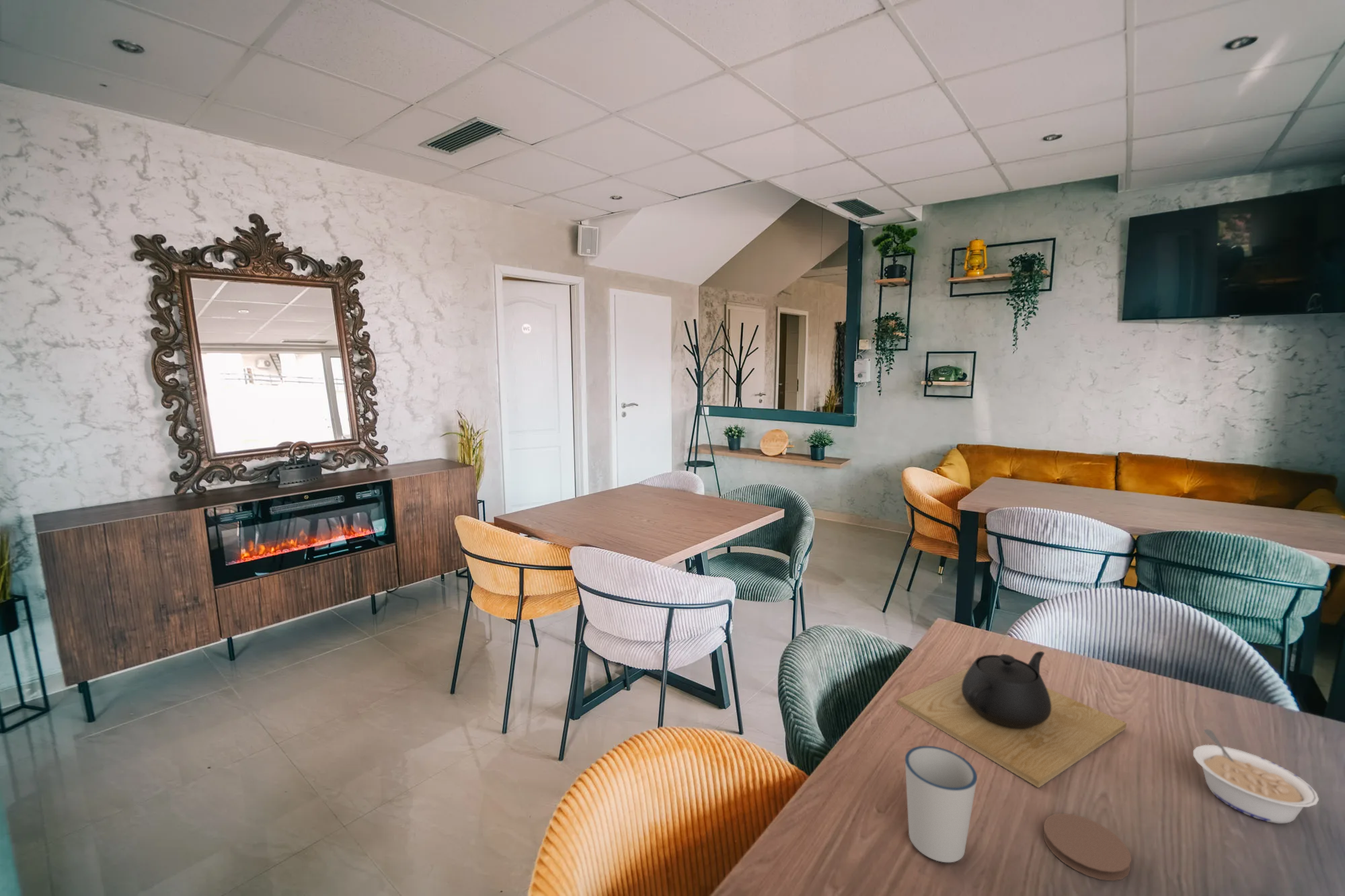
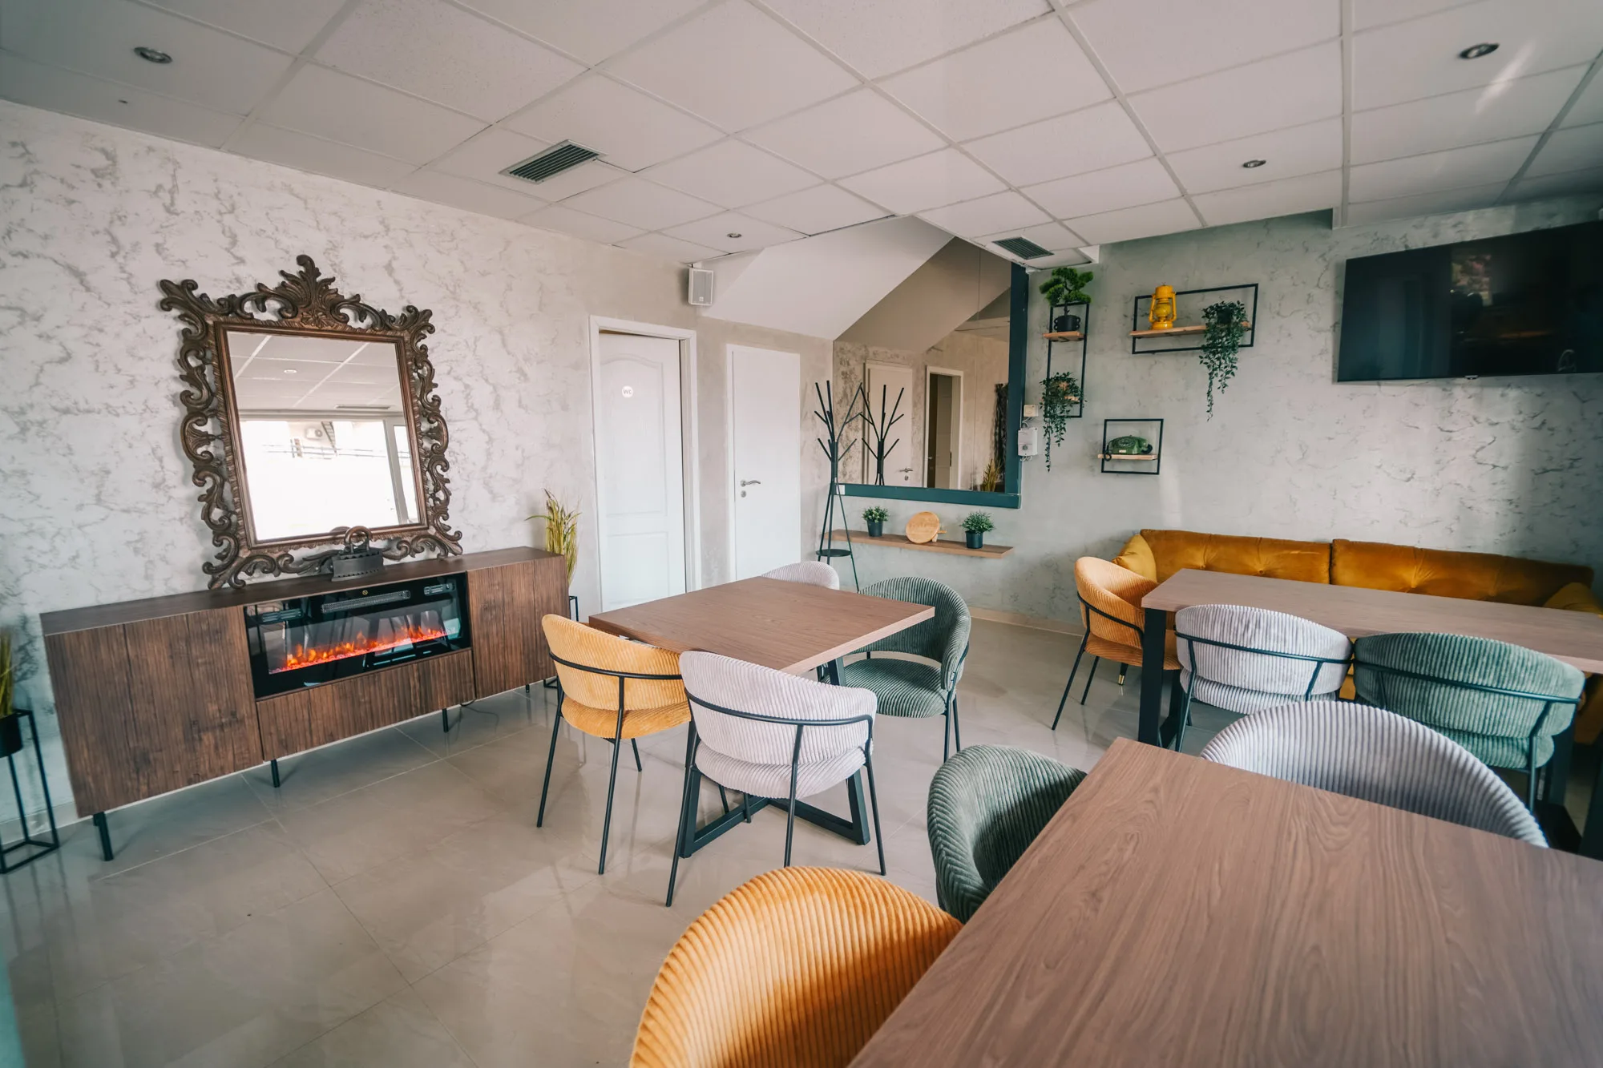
- coaster [1043,813,1132,881]
- cup [905,745,978,863]
- teapot [897,651,1127,788]
- legume [1192,729,1319,824]
